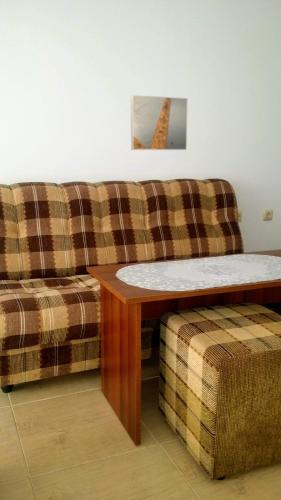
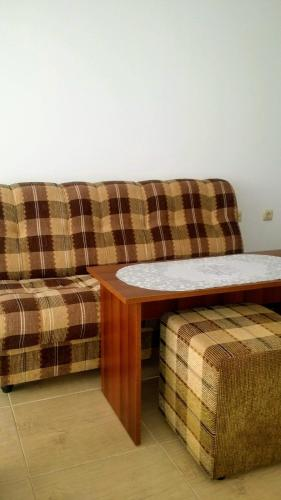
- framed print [130,94,189,151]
